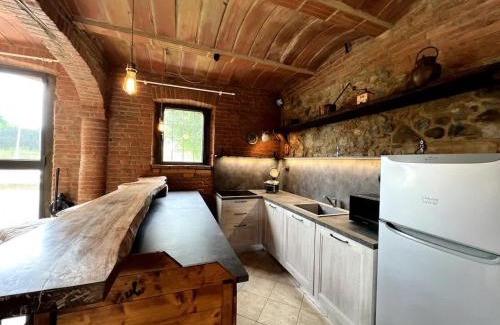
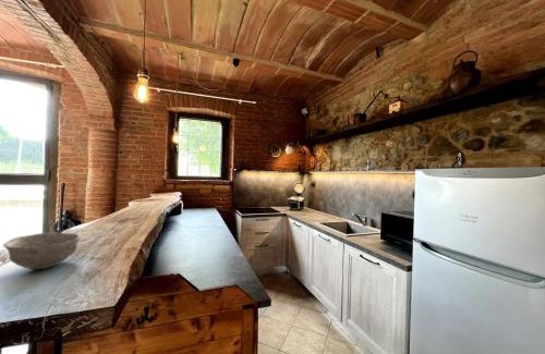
+ bowl [2,231,83,270]
